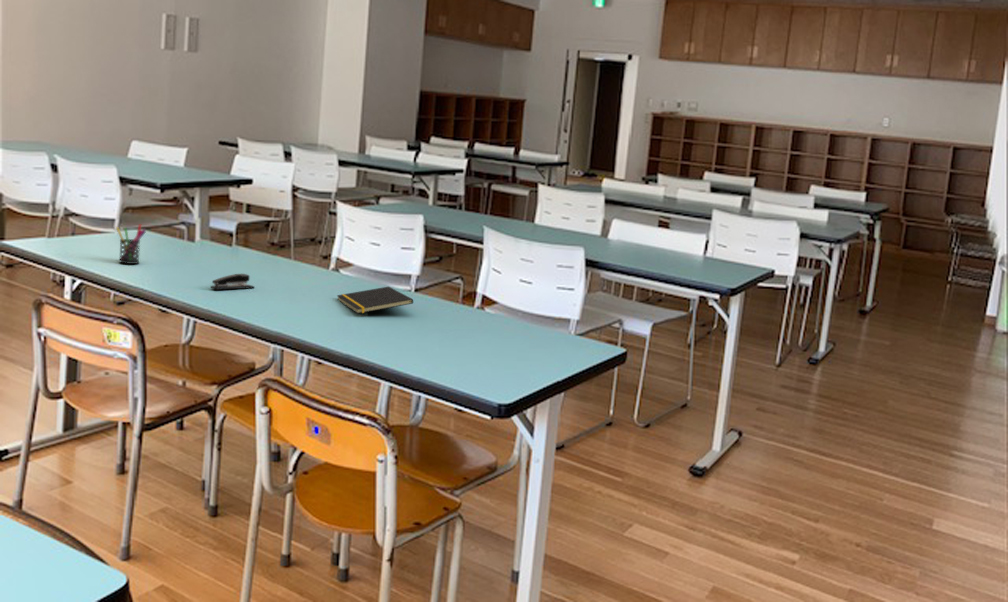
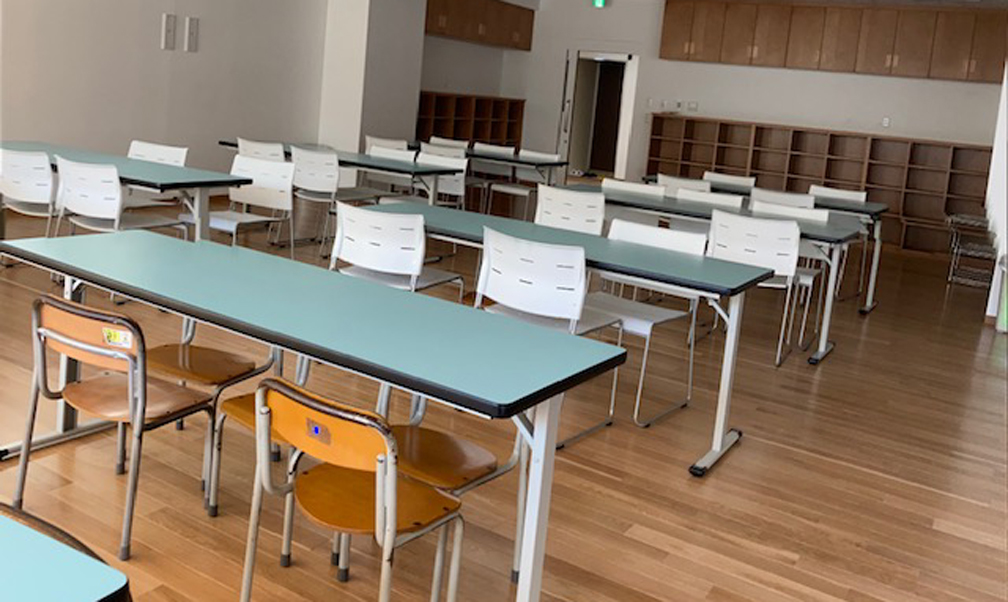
- notepad [336,286,414,314]
- pen holder [115,223,147,265]
- stapler [210,273,255,291]
